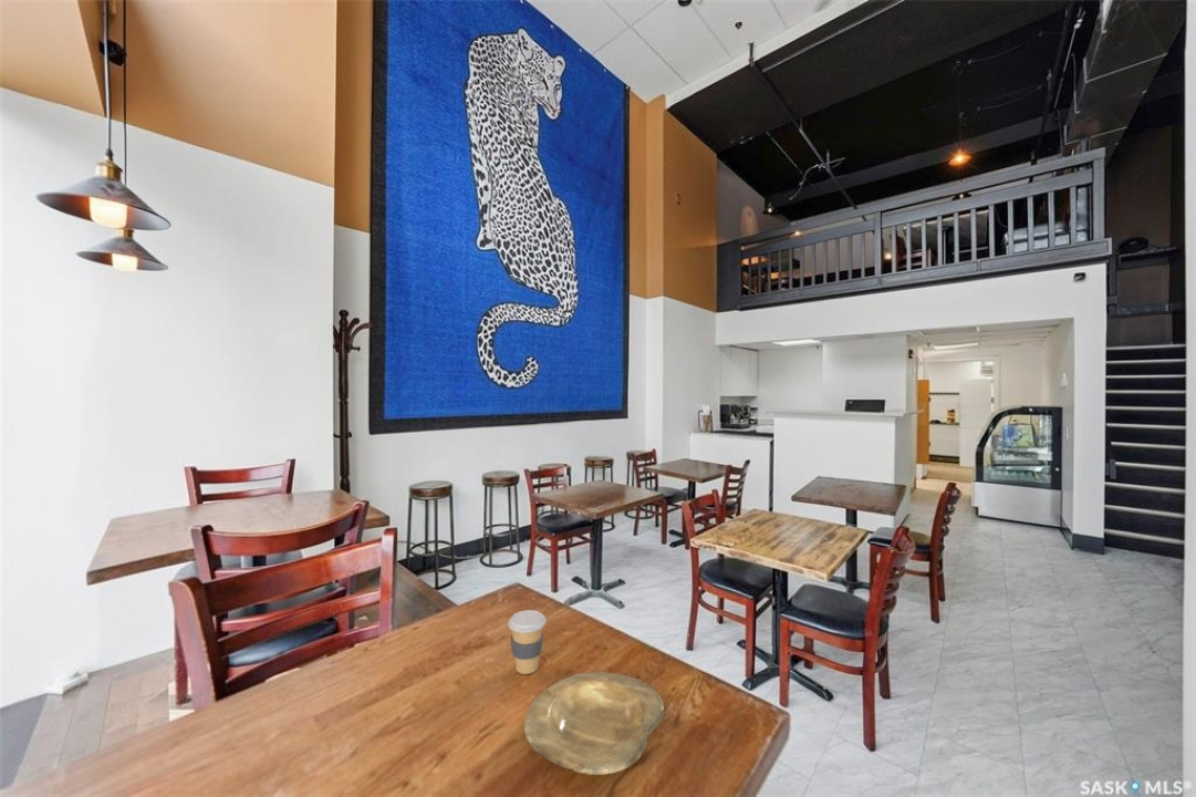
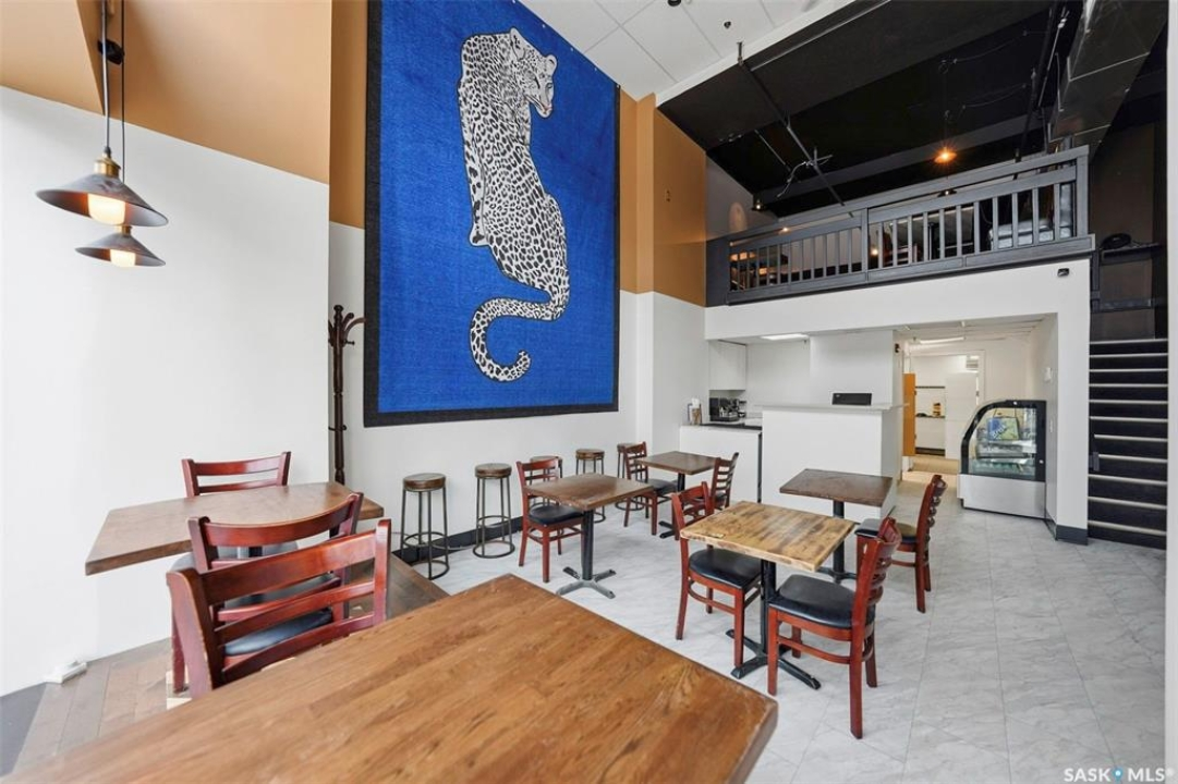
- plate [523,671,665,776]
- coffee cup [507,609,547,675]
